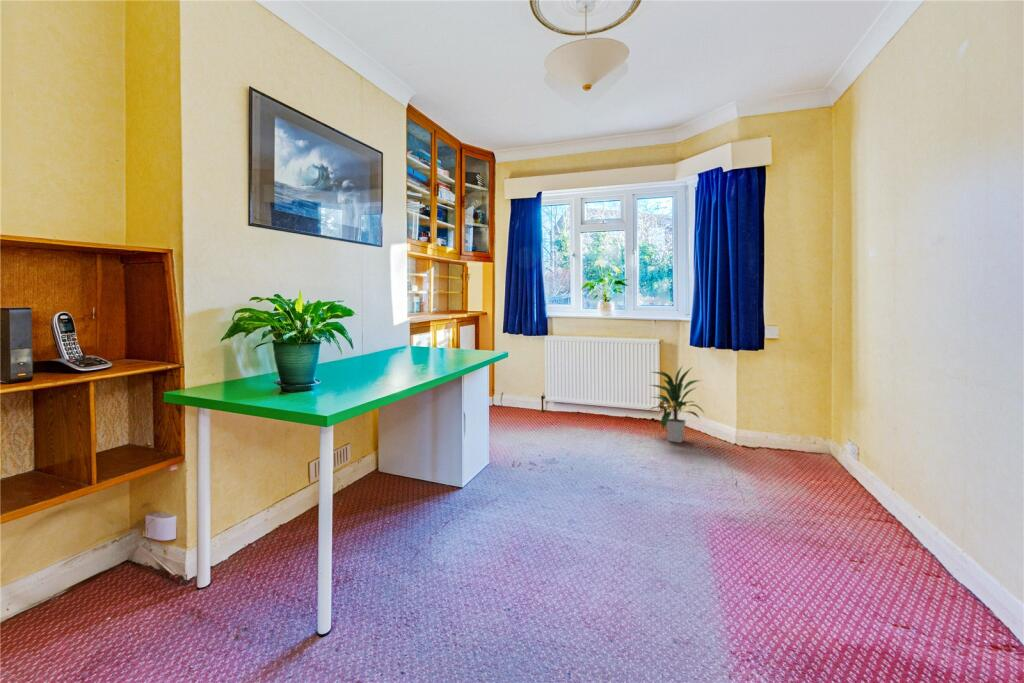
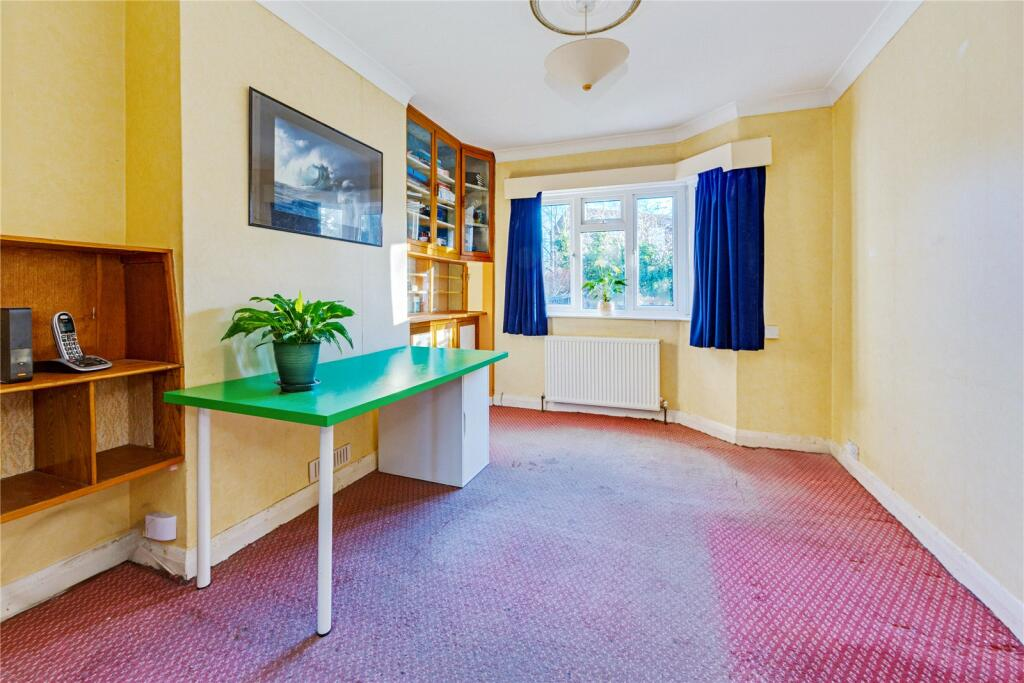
- indoor plant [649,364,708,444]
